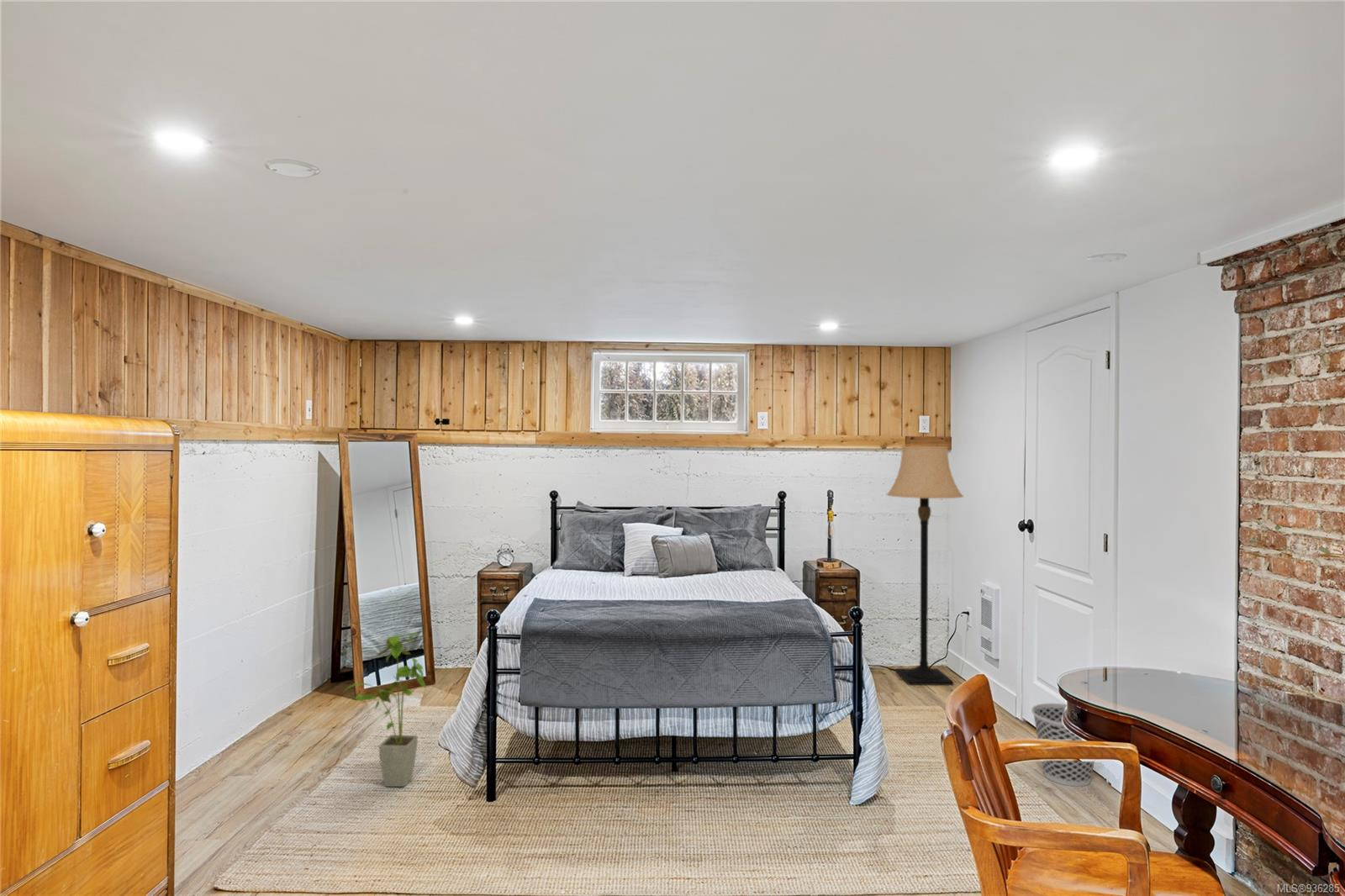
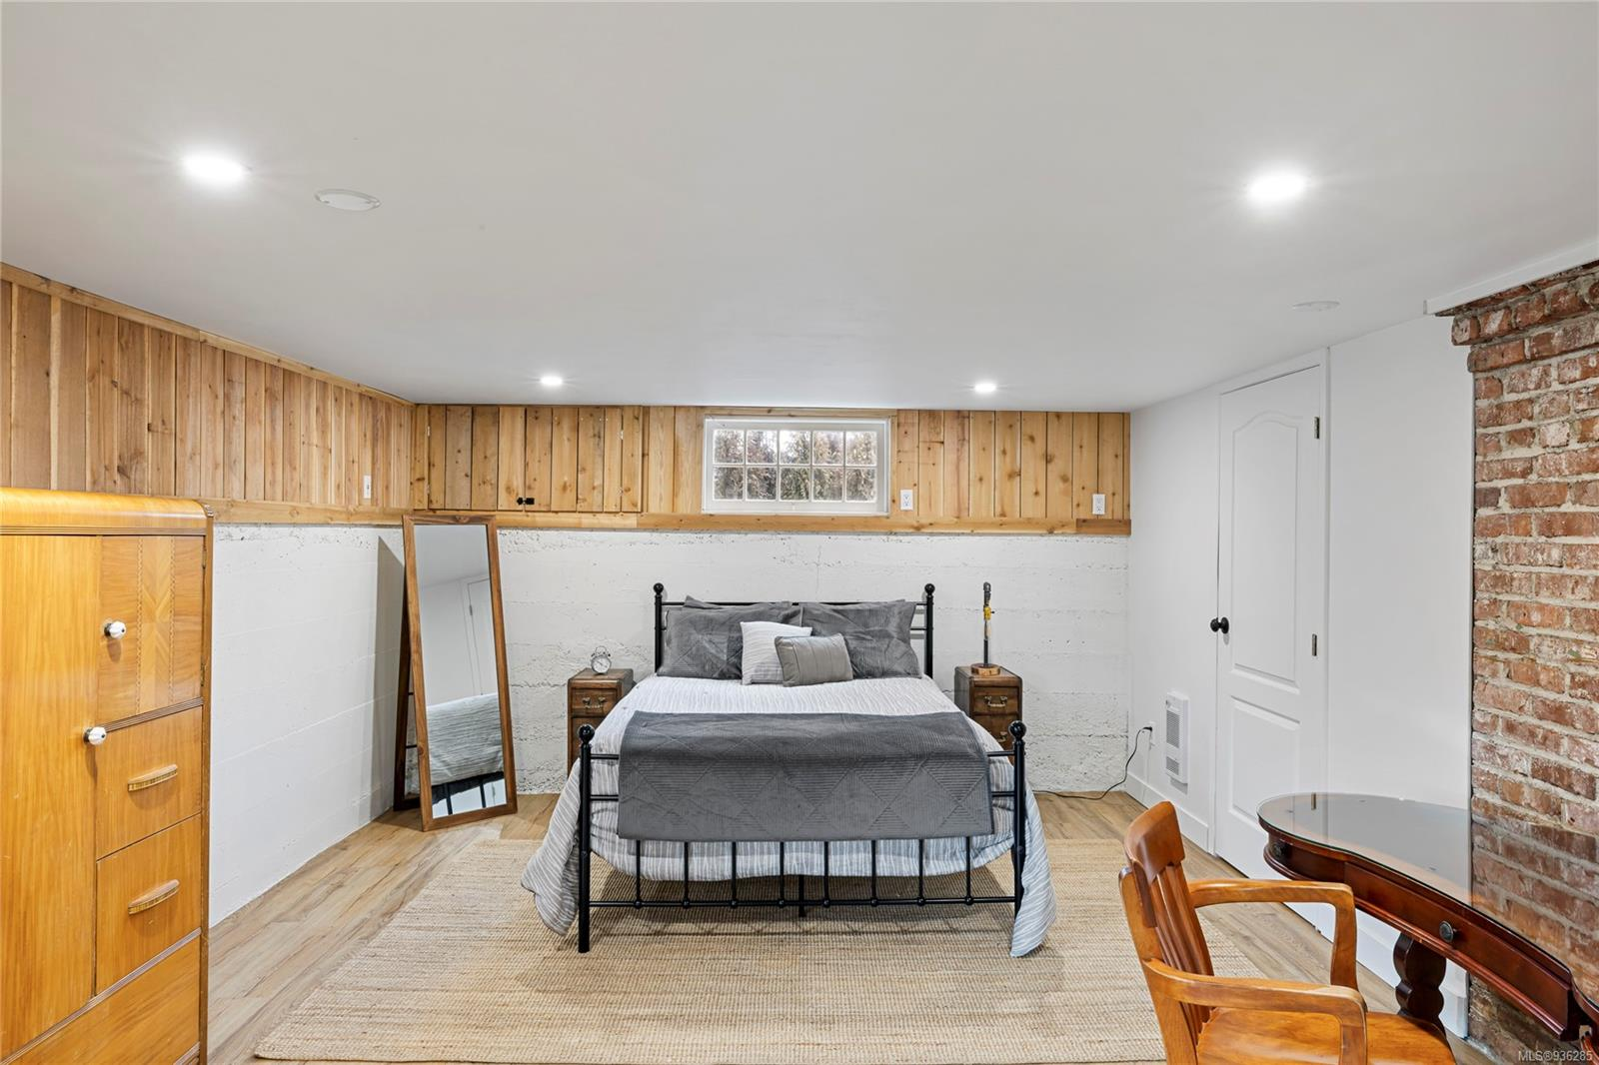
- lamp [885,445,964,686]
- wastebasket [1031,703,1095,788]
- house plant [341,632,427,788]
